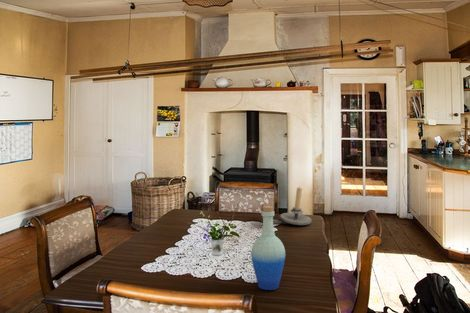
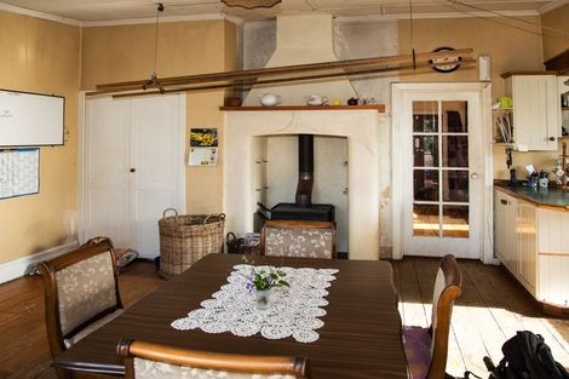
- bottle [250,205,286,291]
- candlestick [260,187,313,226]
